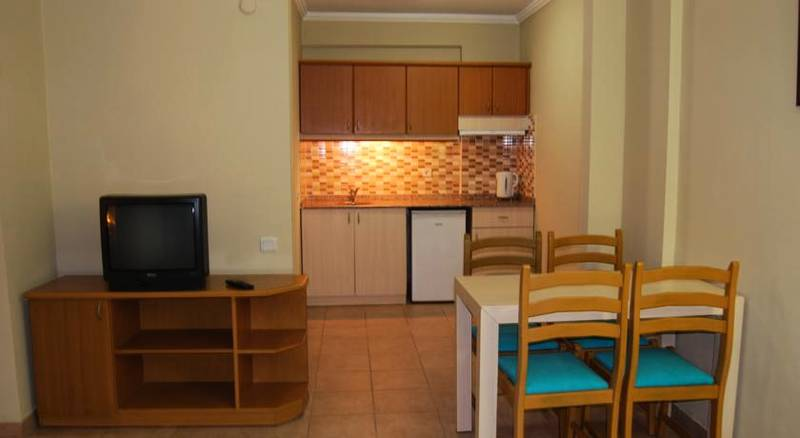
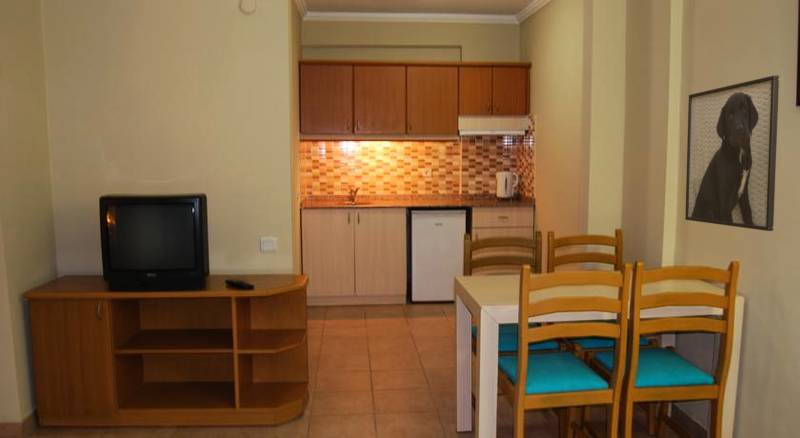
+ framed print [684,74,780,232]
